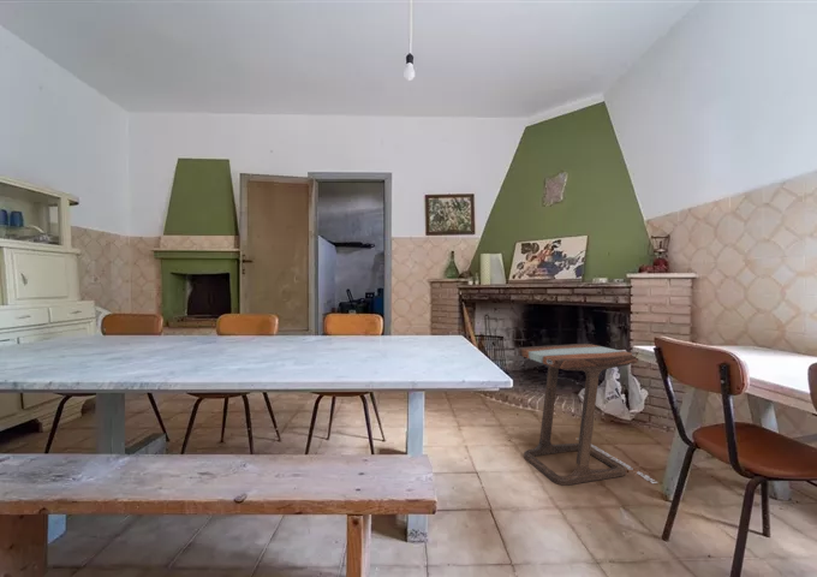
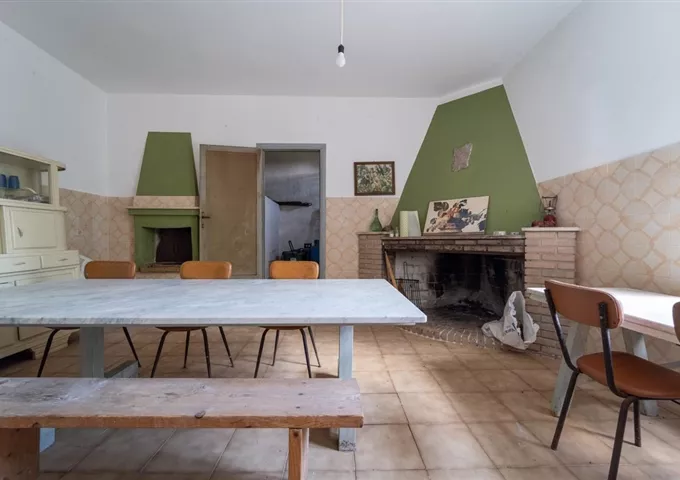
- side table [518,343,657,487]
